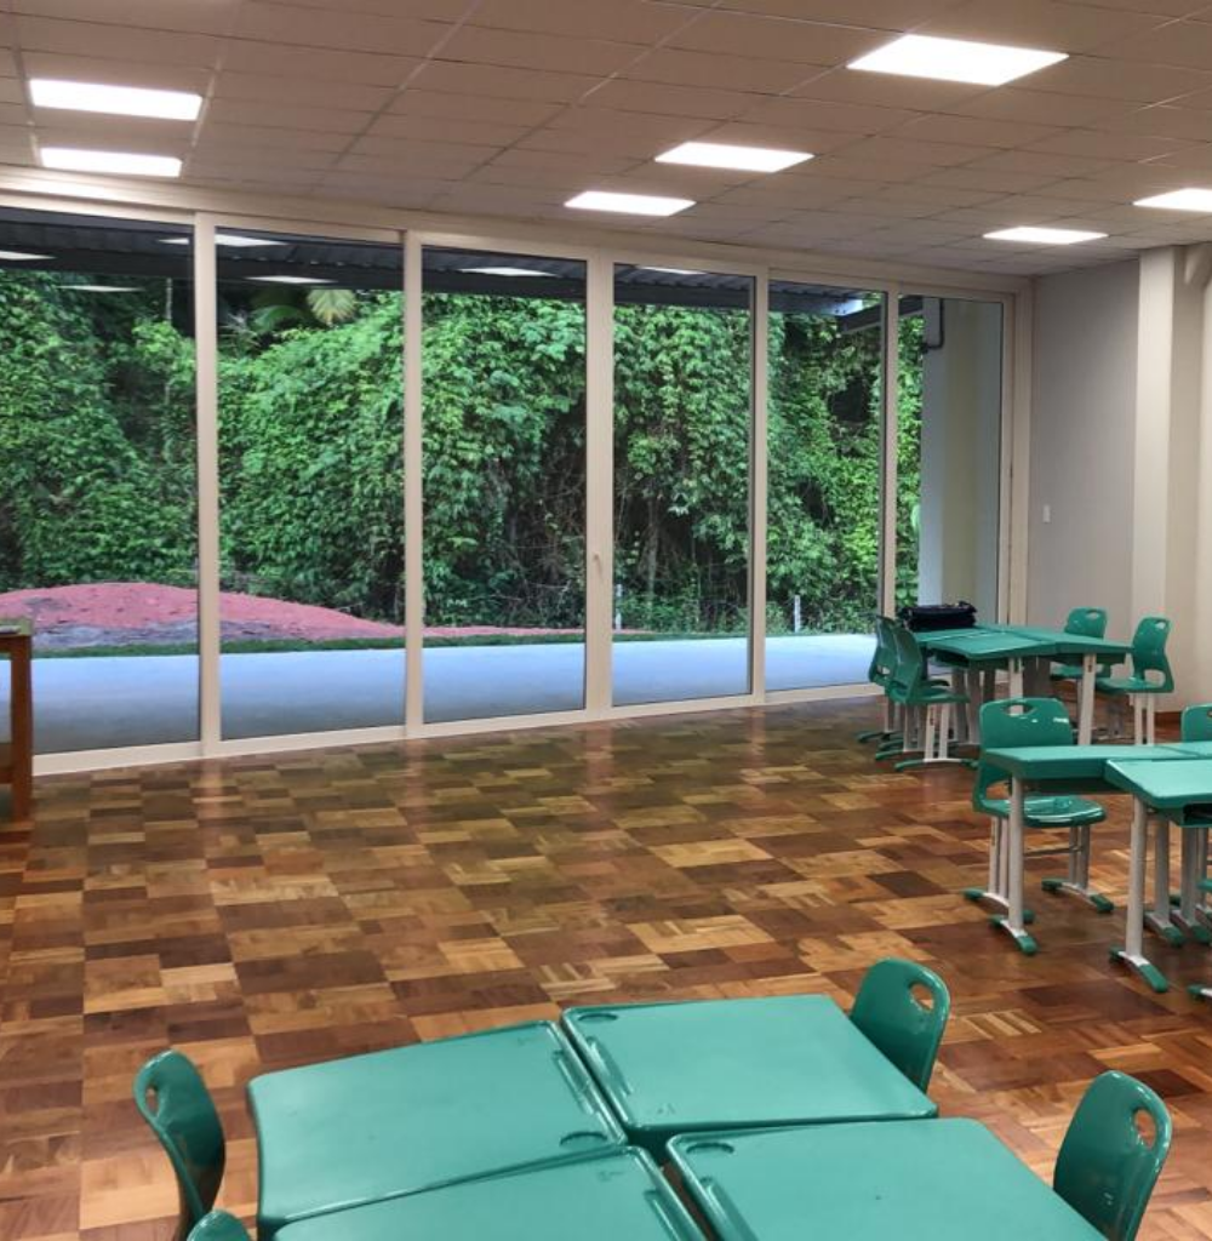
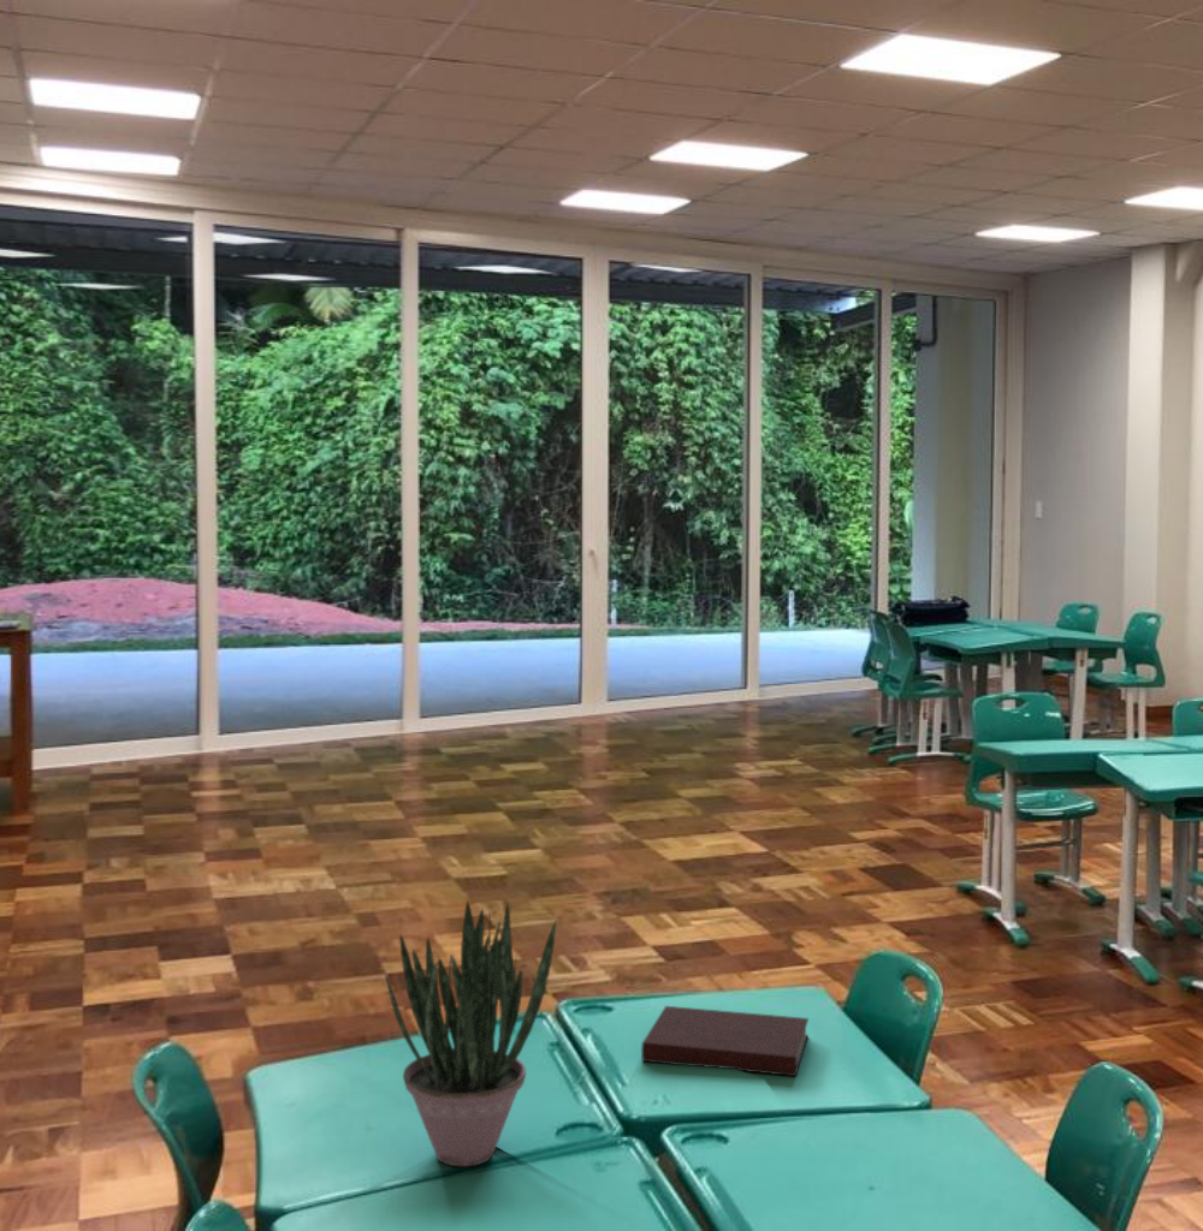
+ potted plant [385,899,557,1167]
+ notebook [640,1005,810,1077]
